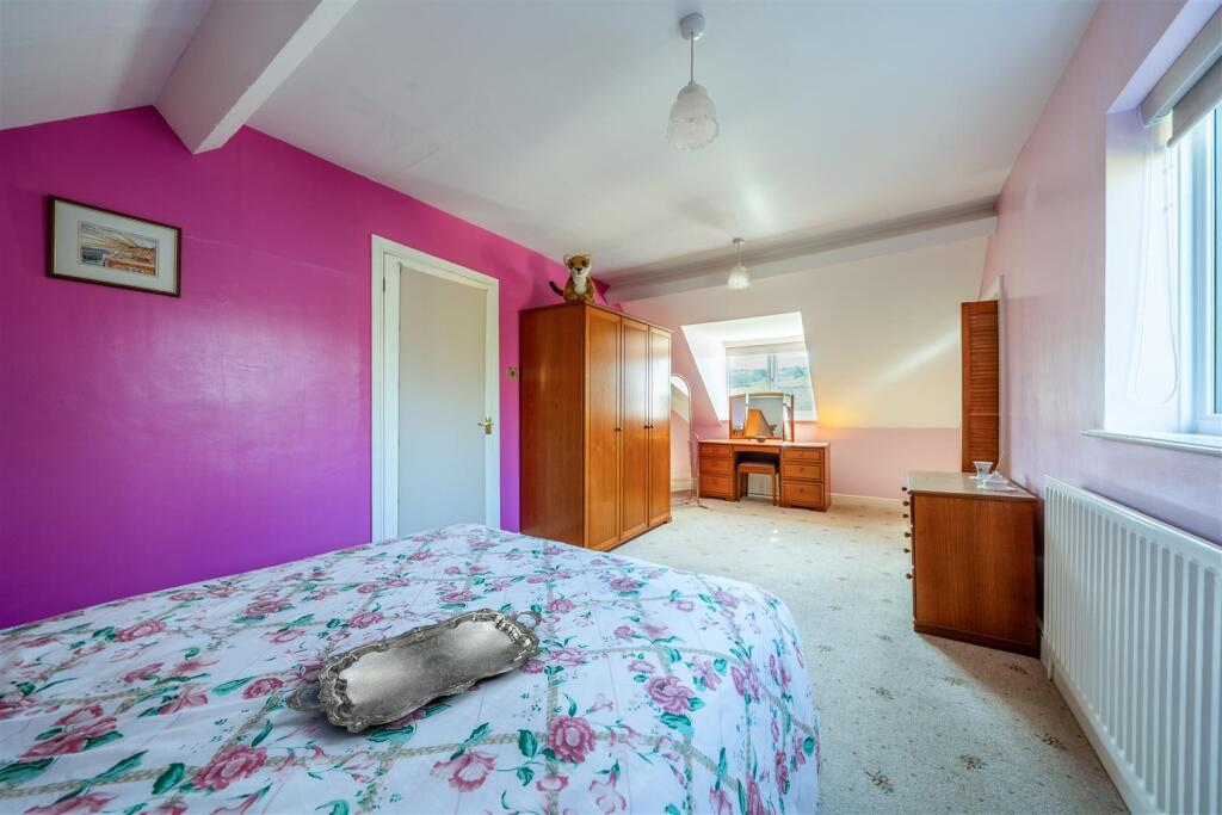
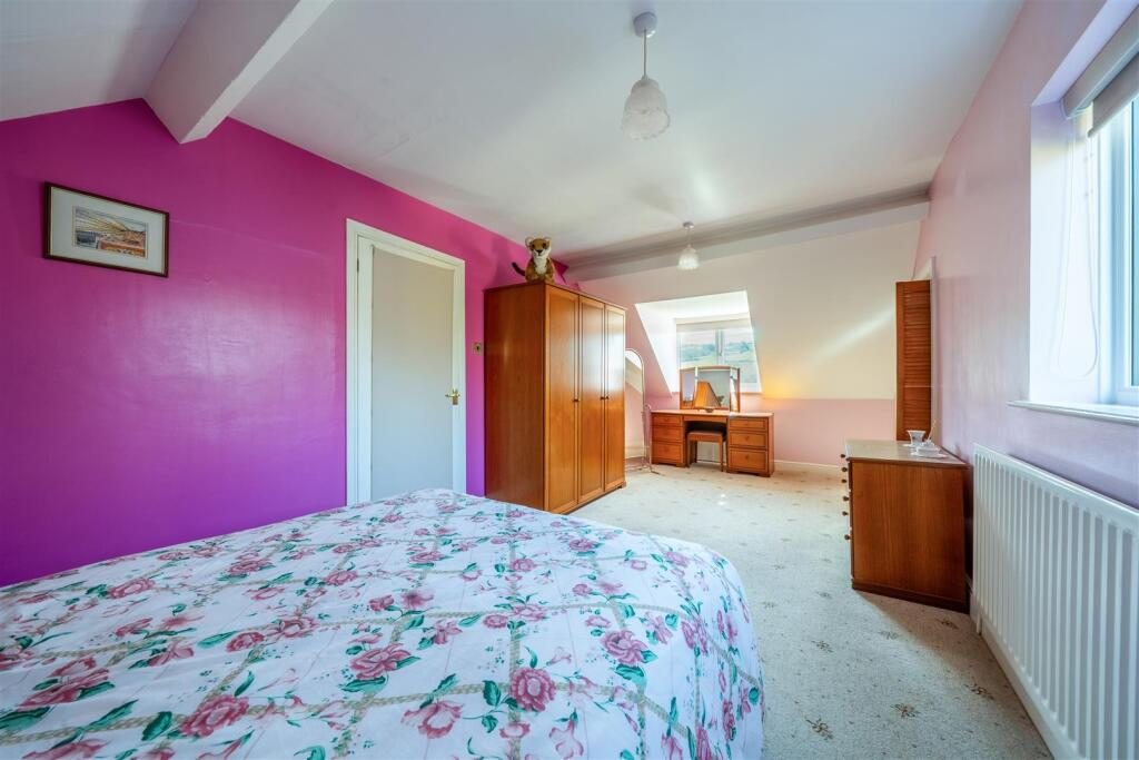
- serving tray [285,607,543,734]
